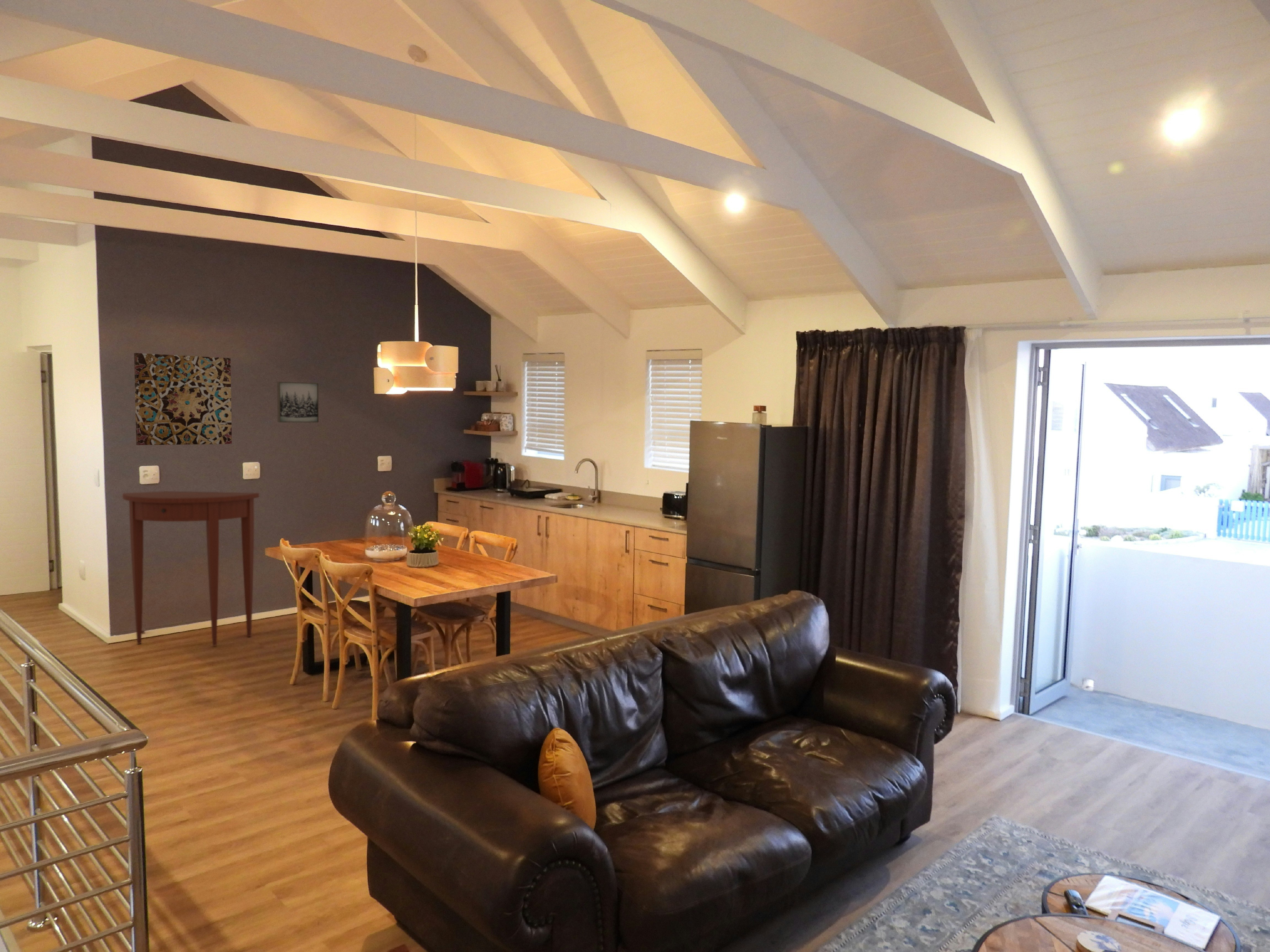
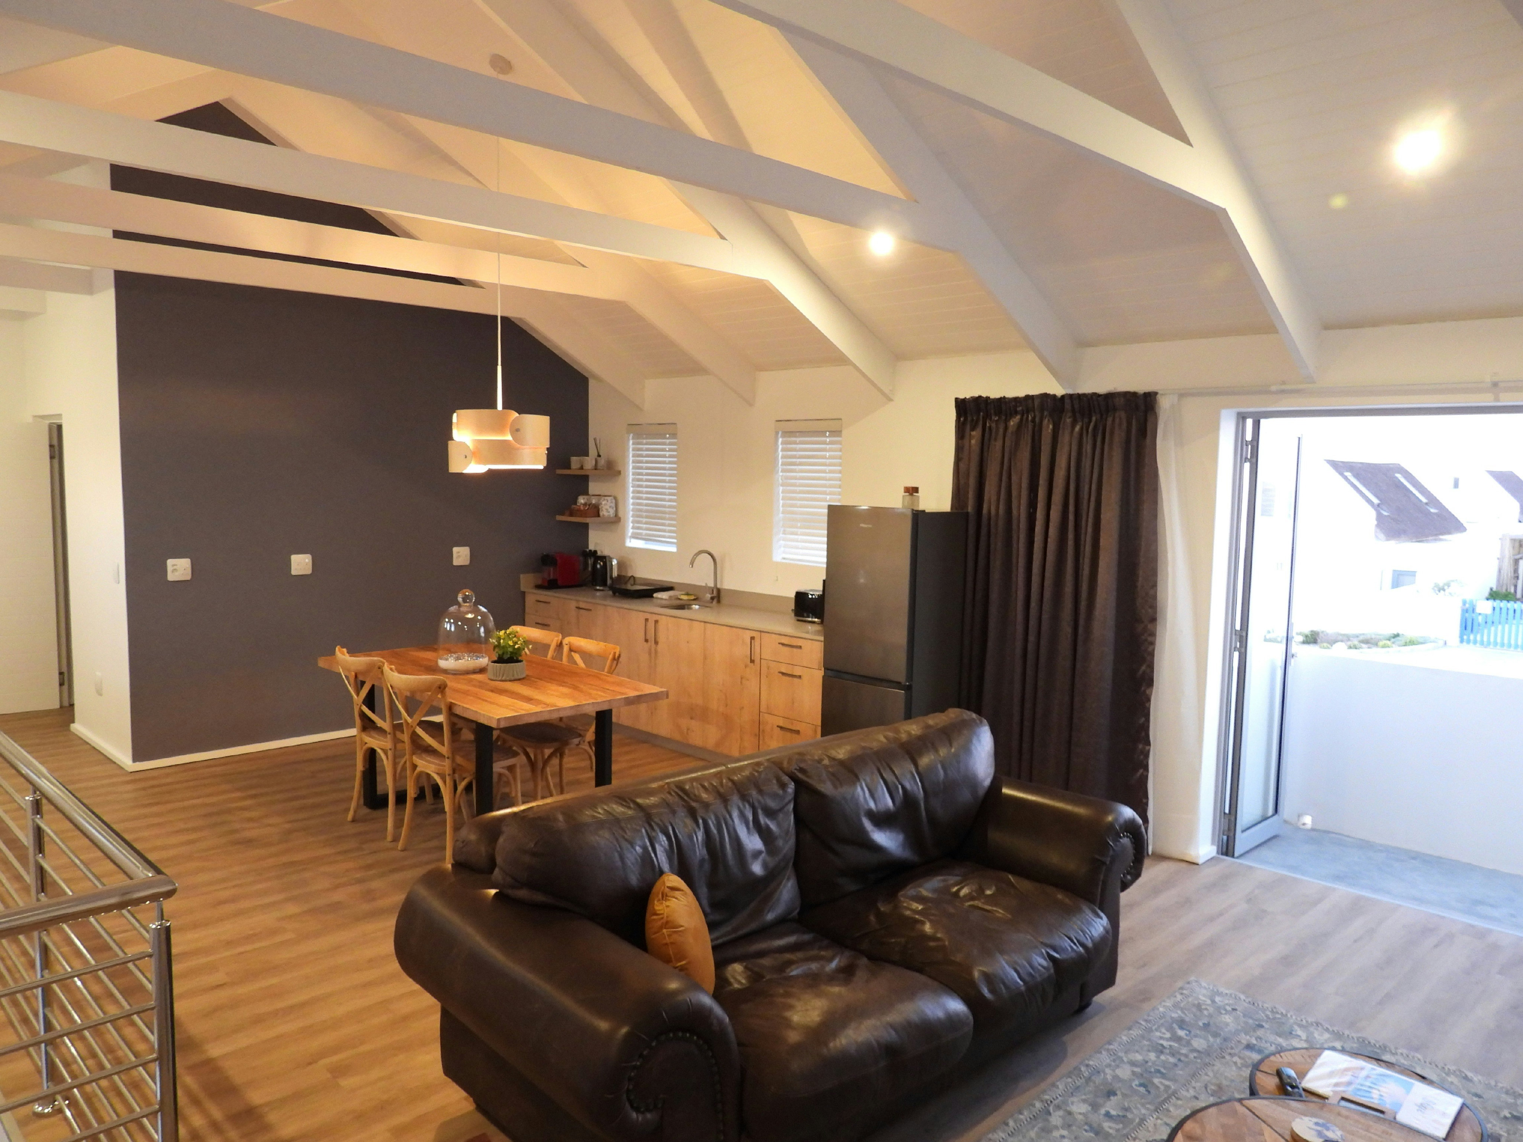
- wall art [277,381,319,423]
- wall art [134,353,232,446]
- console table [122,491,260,646]
